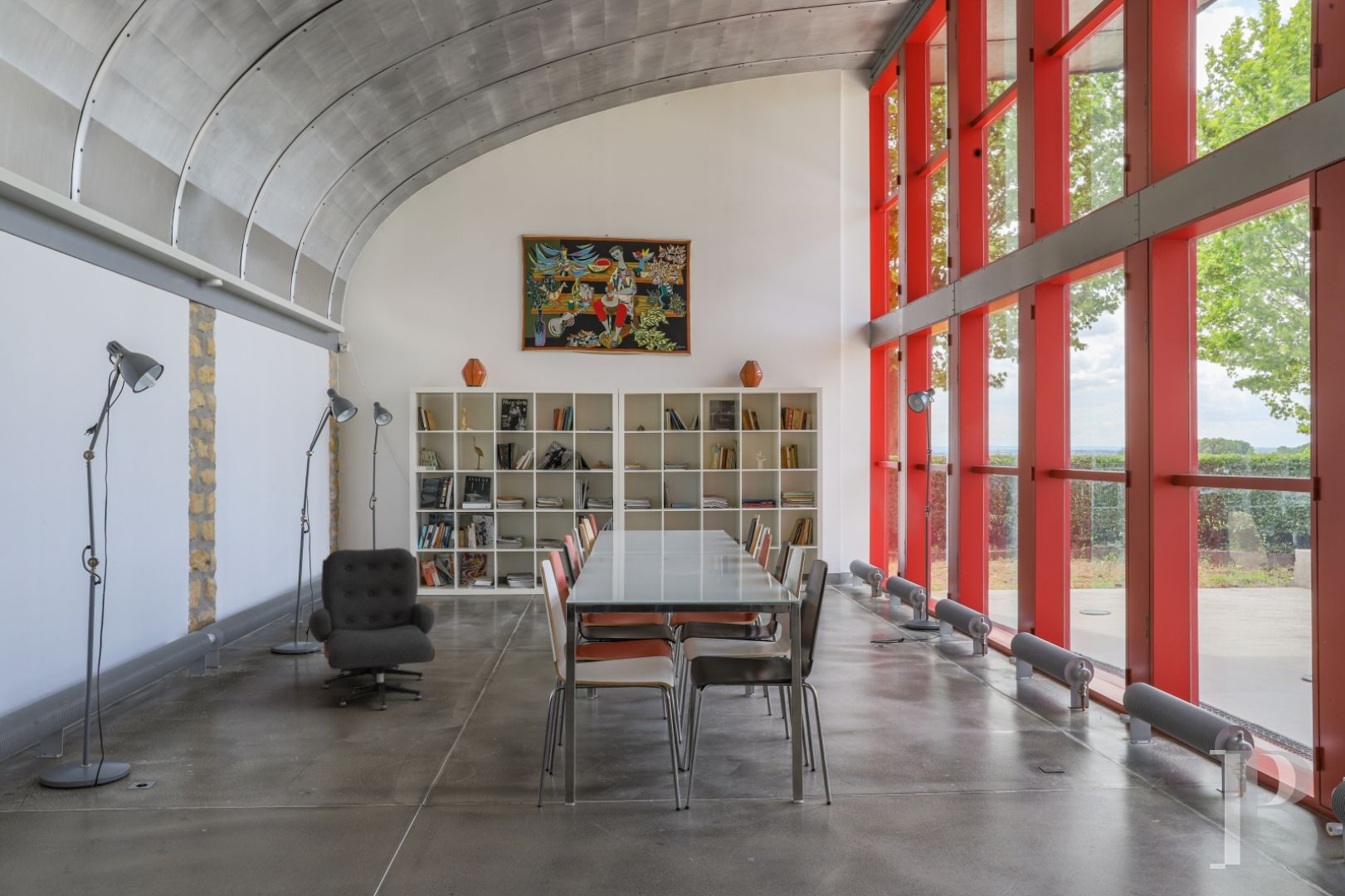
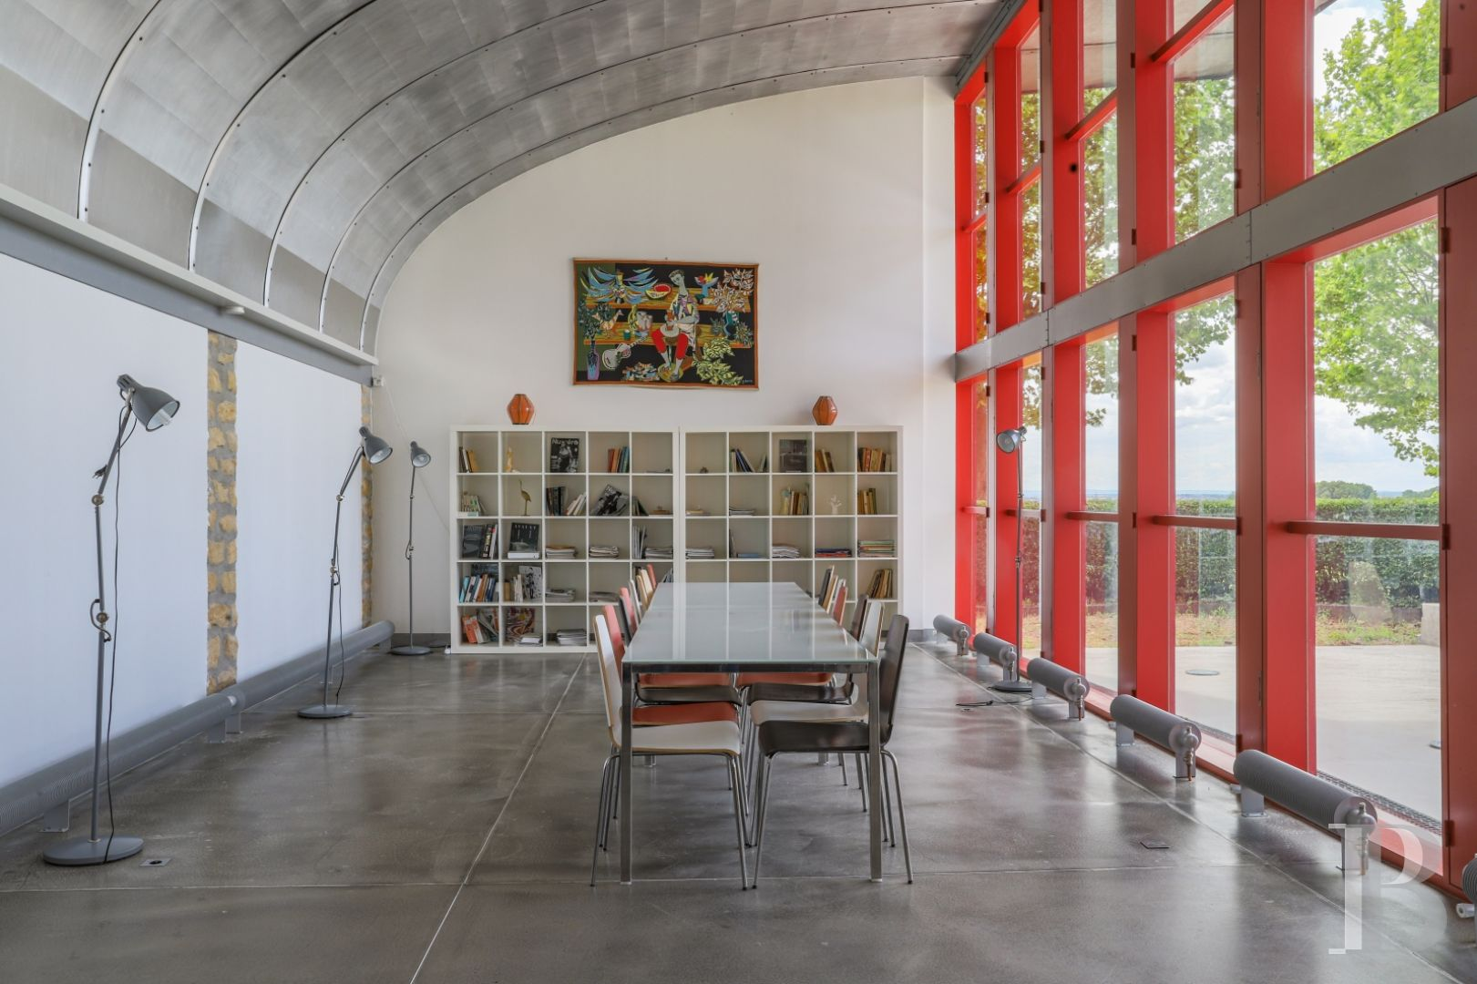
- lounge chair [308,547,436,710]
